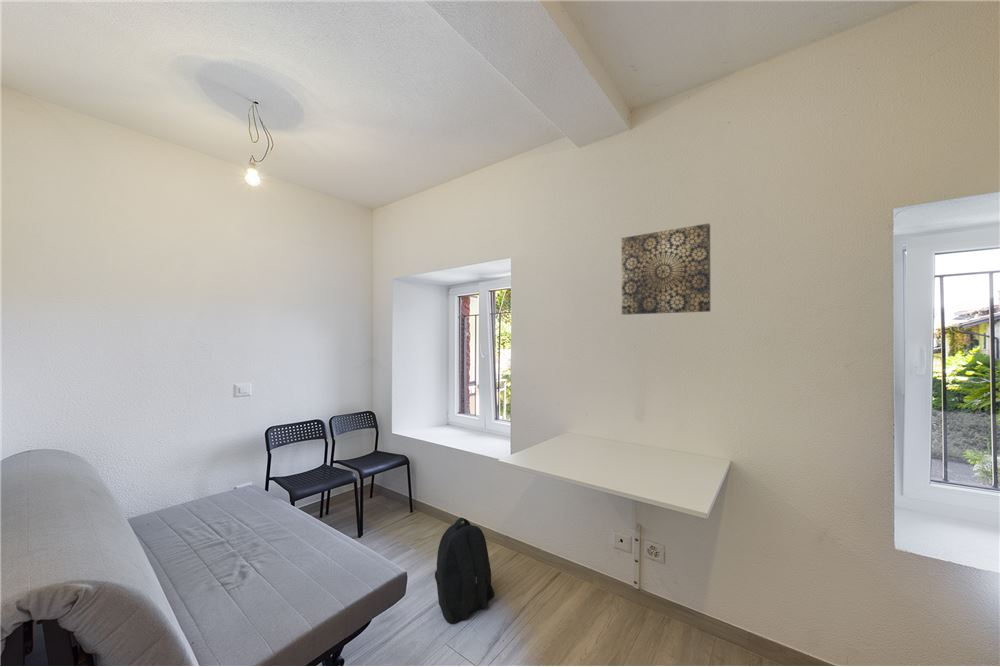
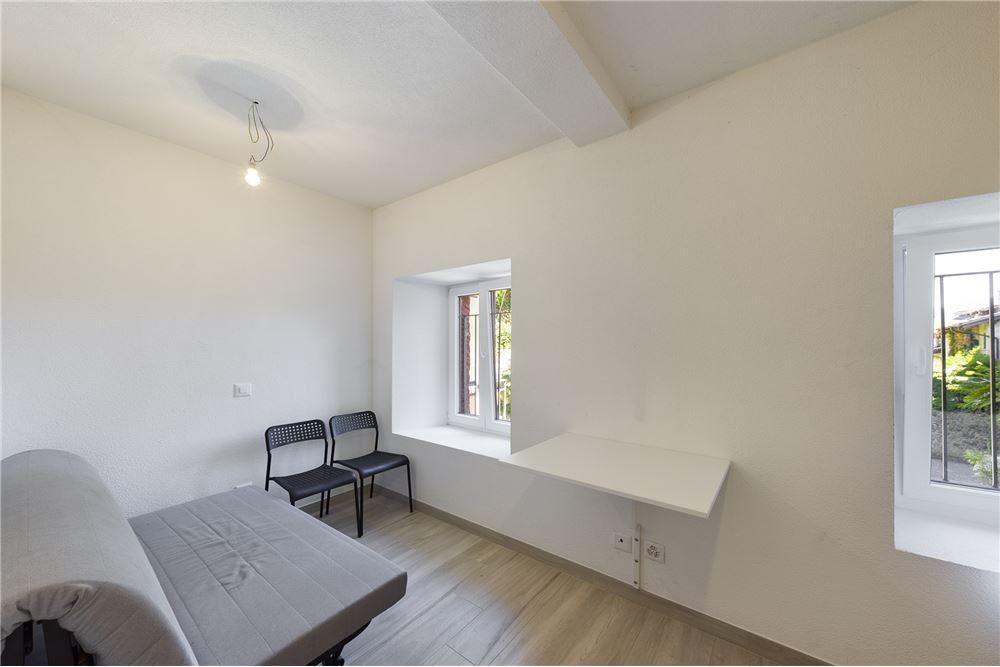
- backpack [434,517,495,625]
- wall art [621,222,711,316]
